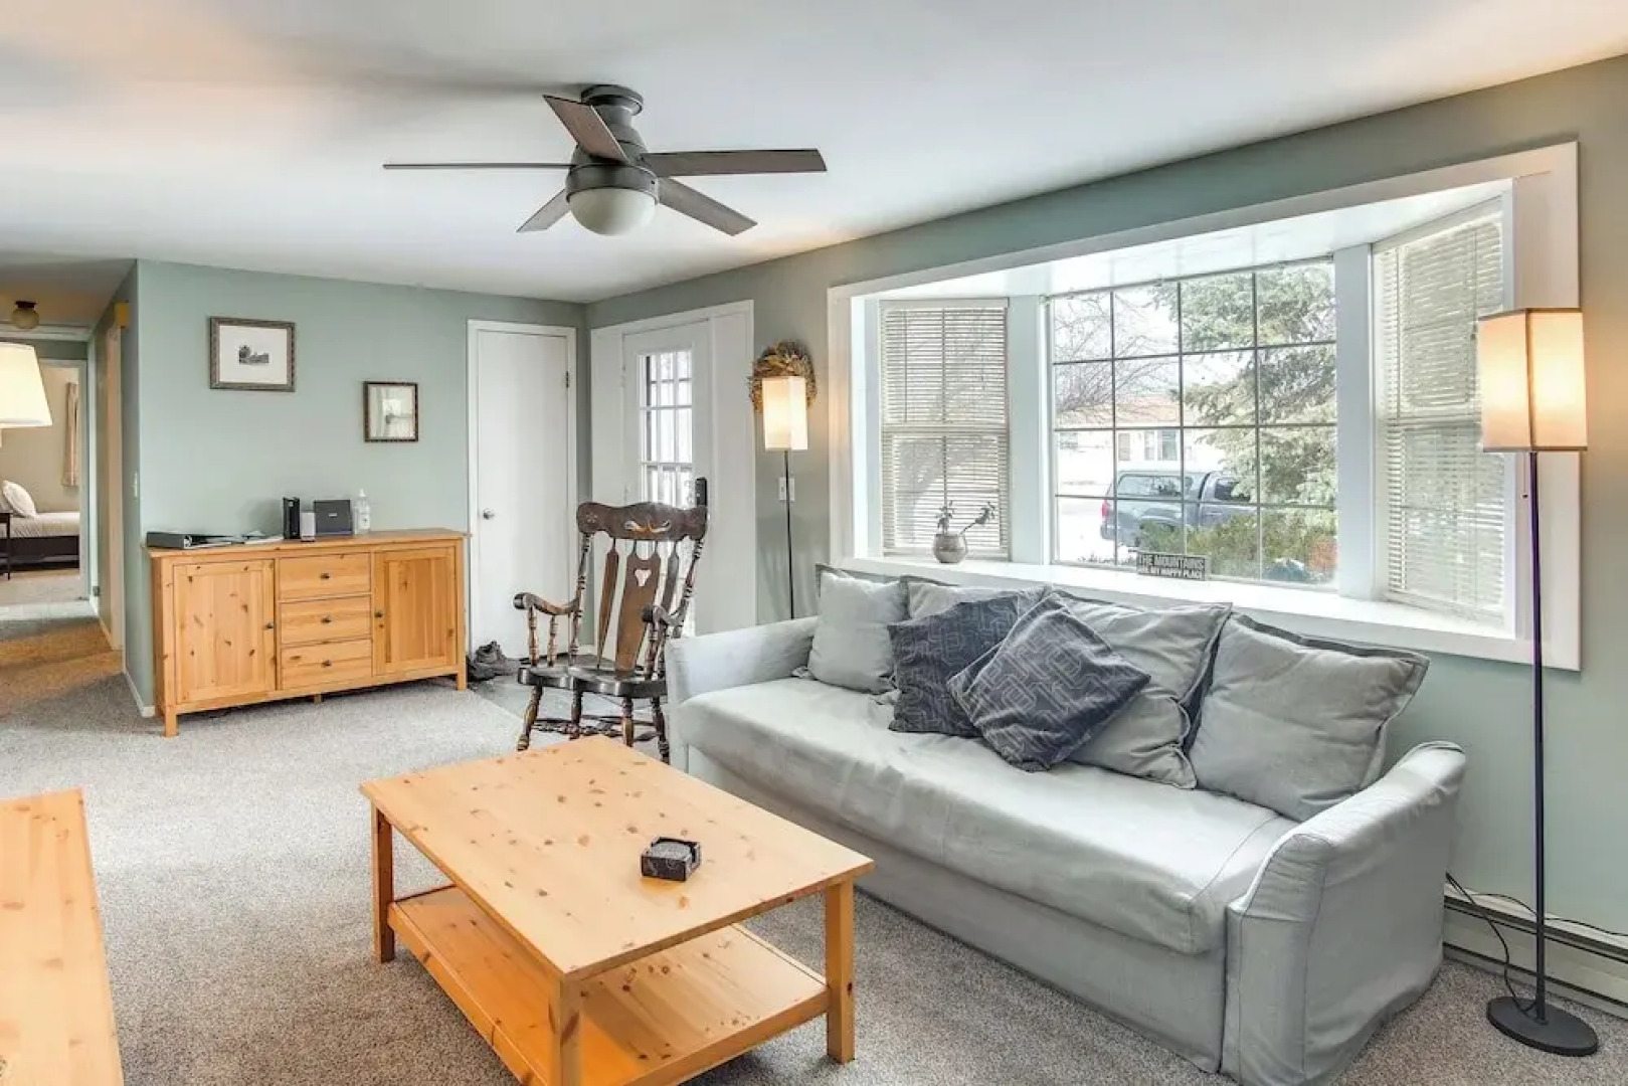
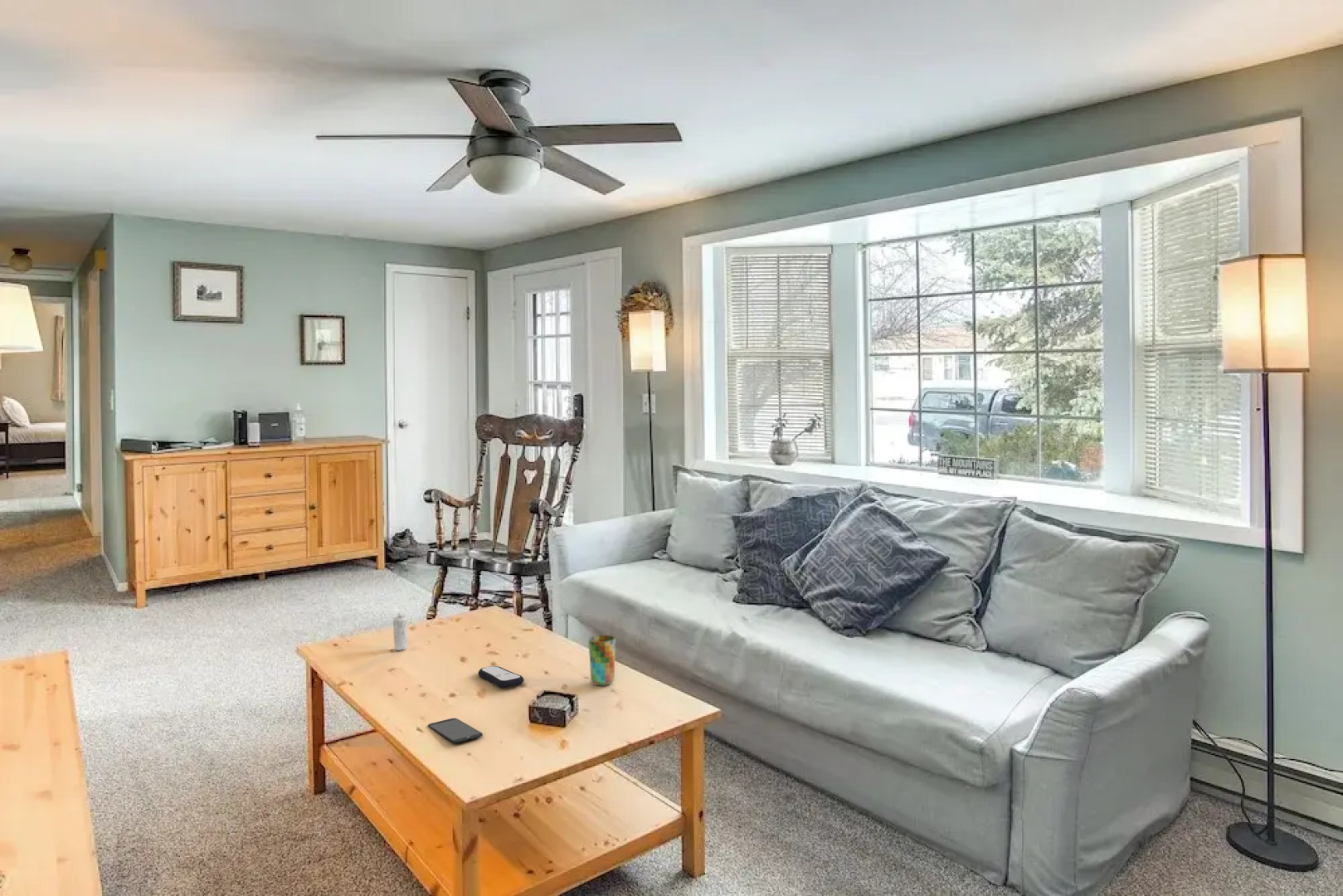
+ remote control [478,665,525,689]
+ candle [392,610,409,651]
+ cup [587,635,616,686]
+ smartphone [427,718,484,743]
